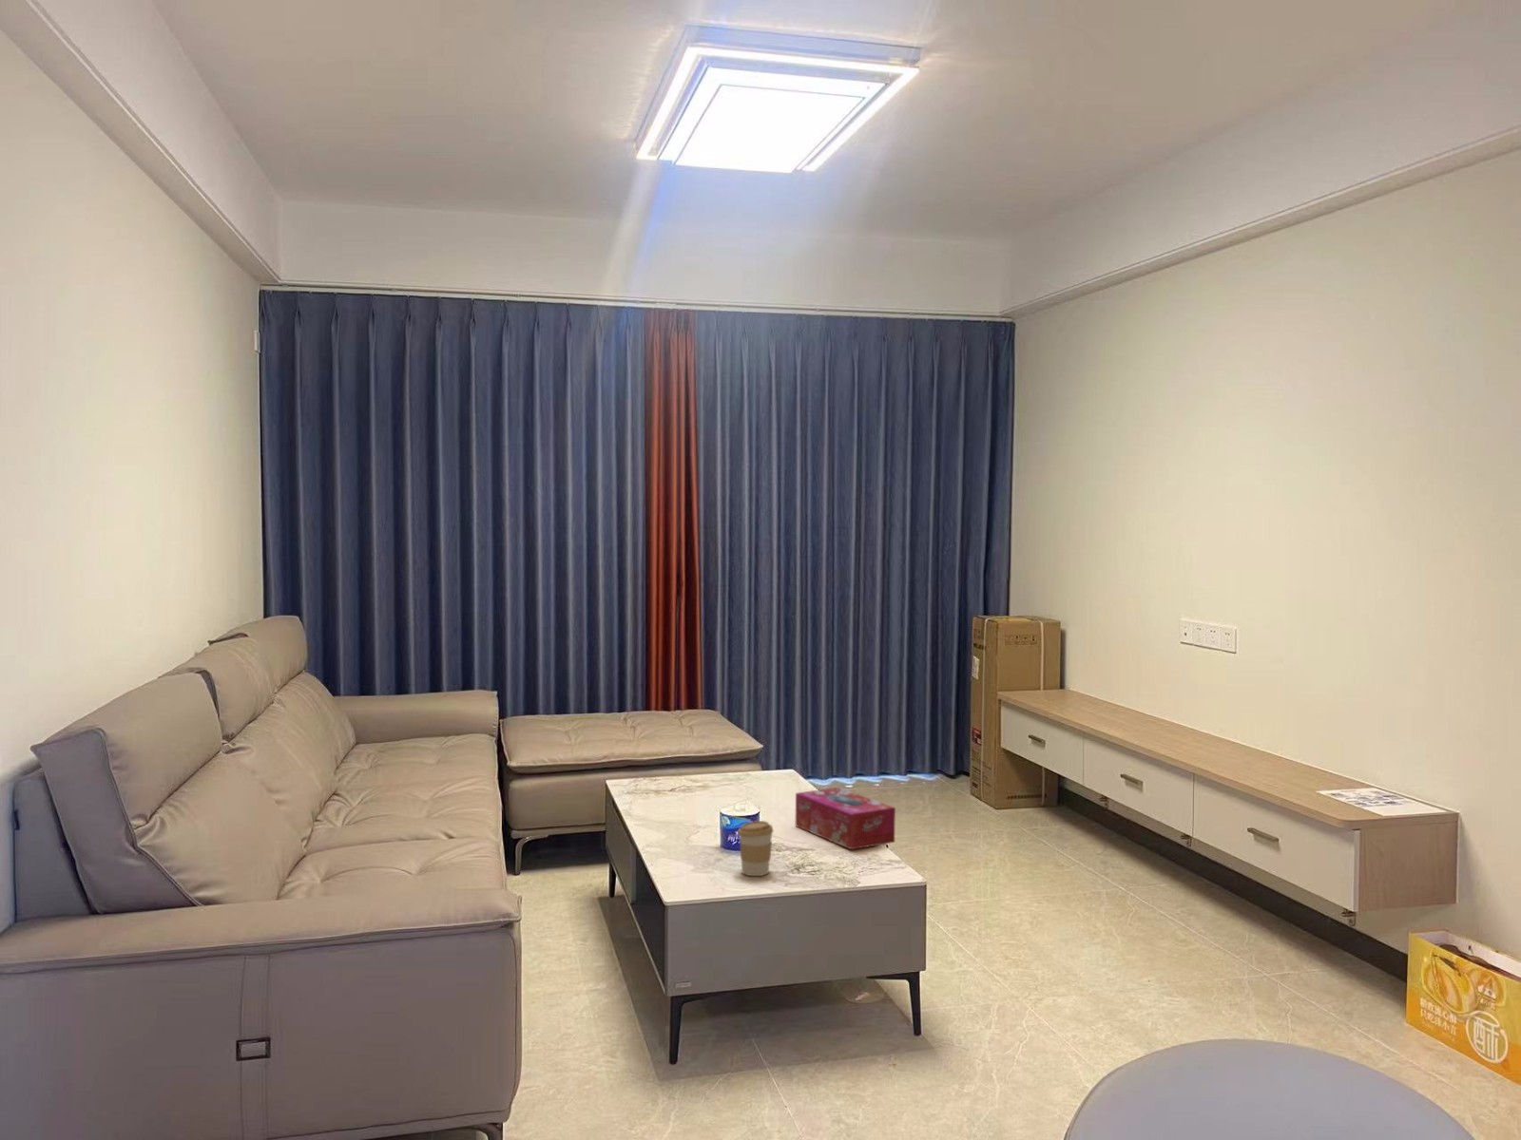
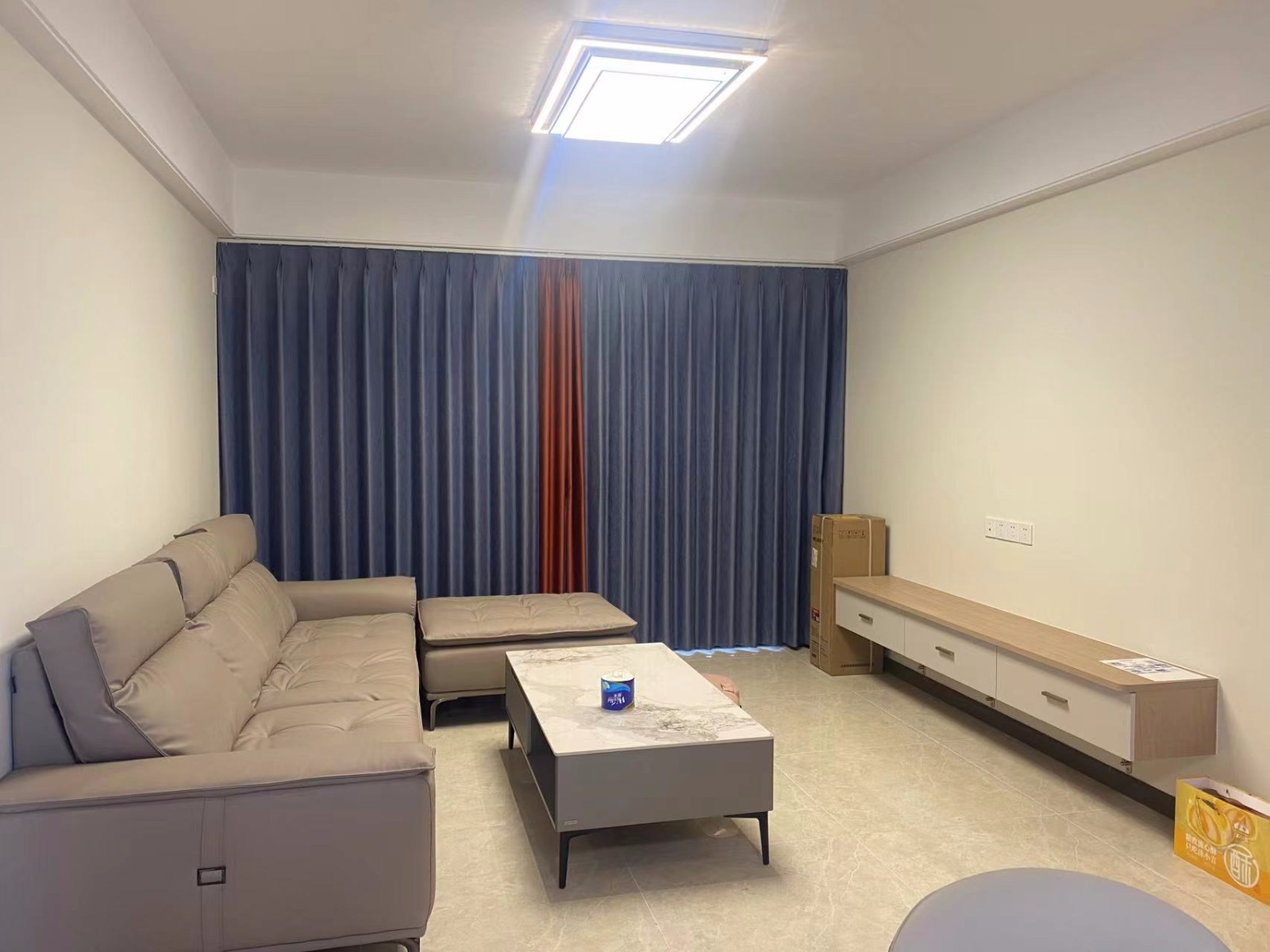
- coffee cup [737,820,774,877]
- tissue box [795,787,897,850]
